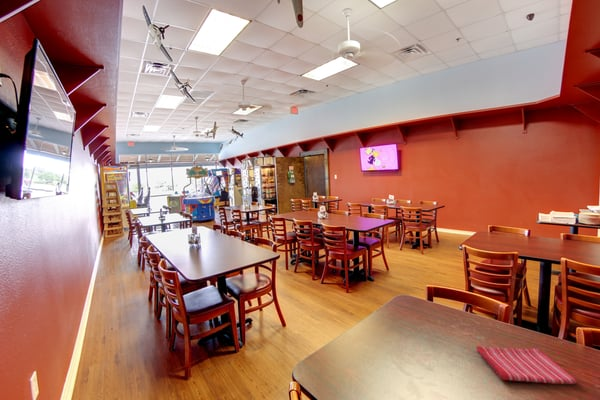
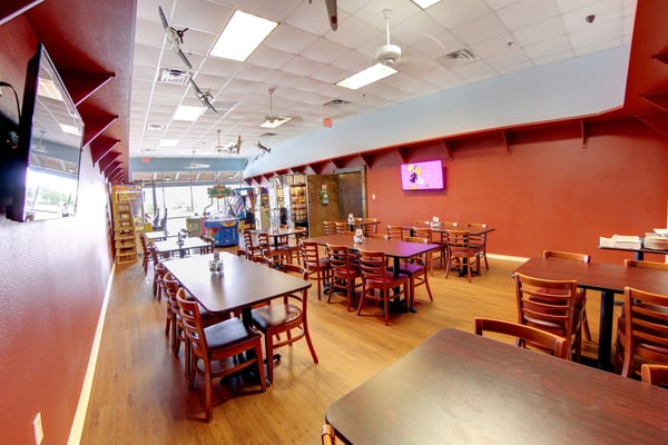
- dish towel [475,345,579,385]
